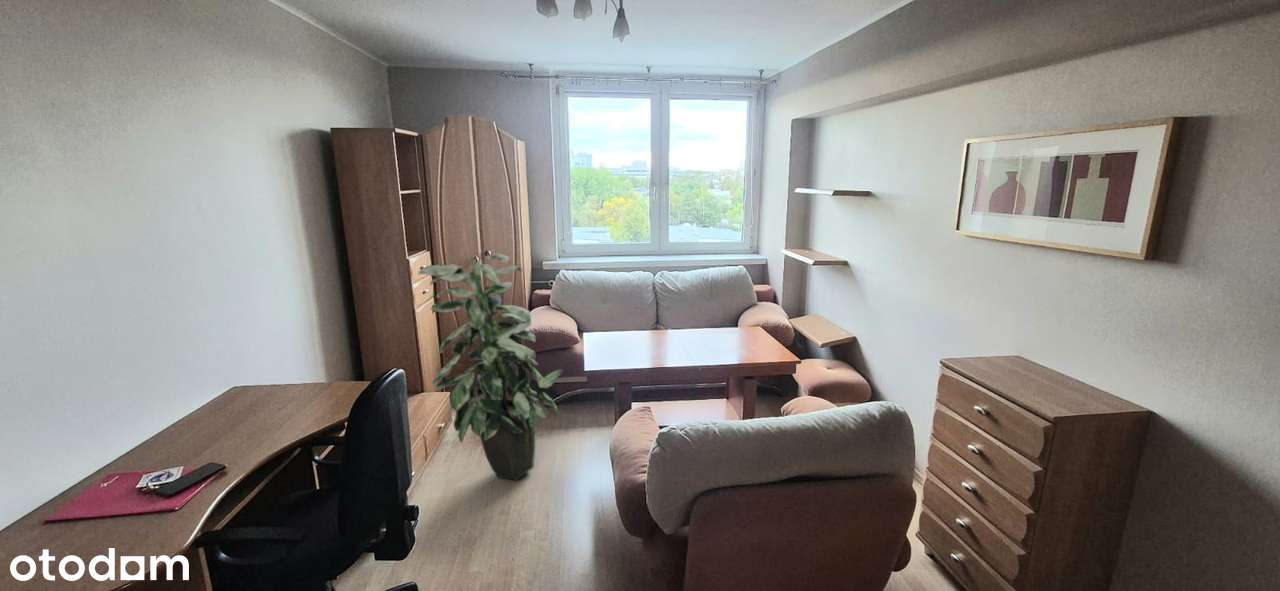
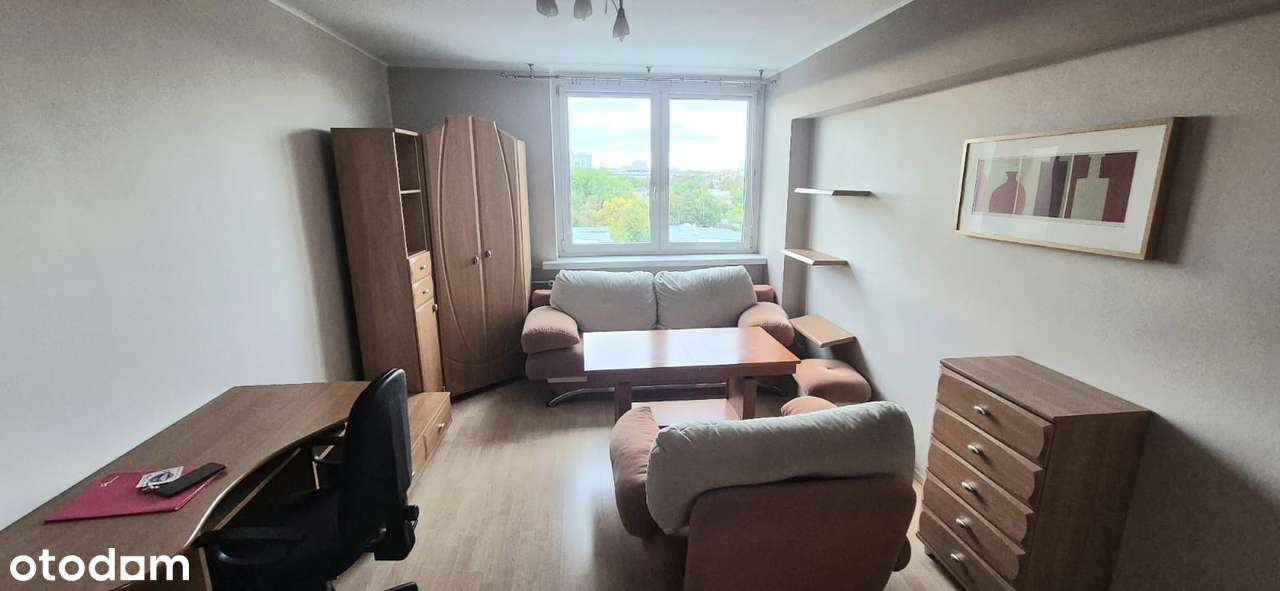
- indoor plant [417,252,564,481]
